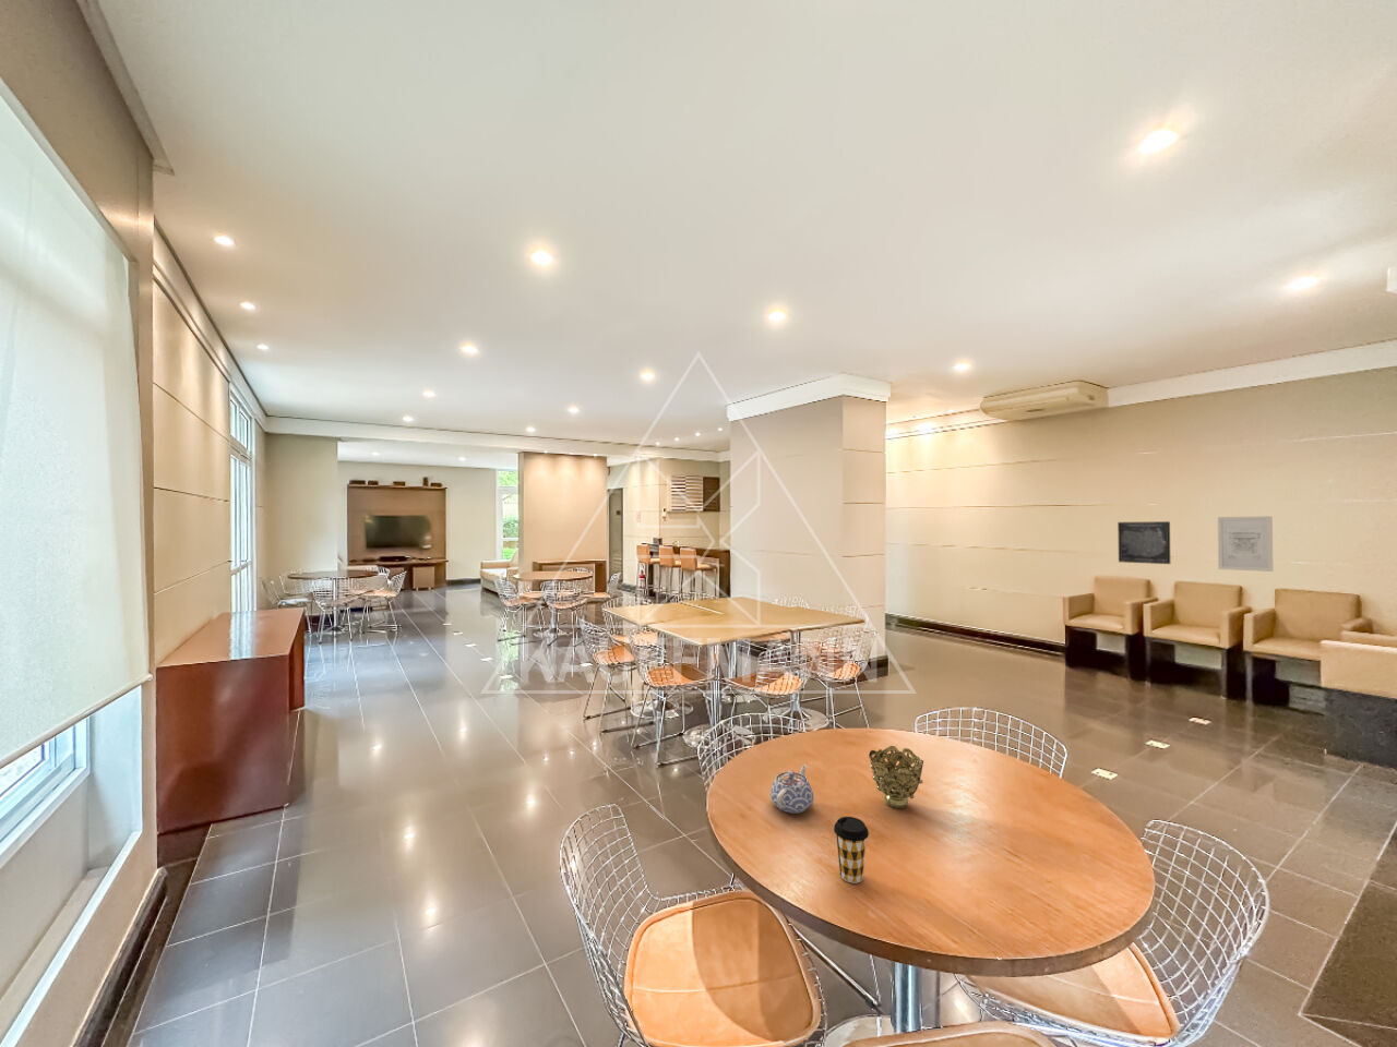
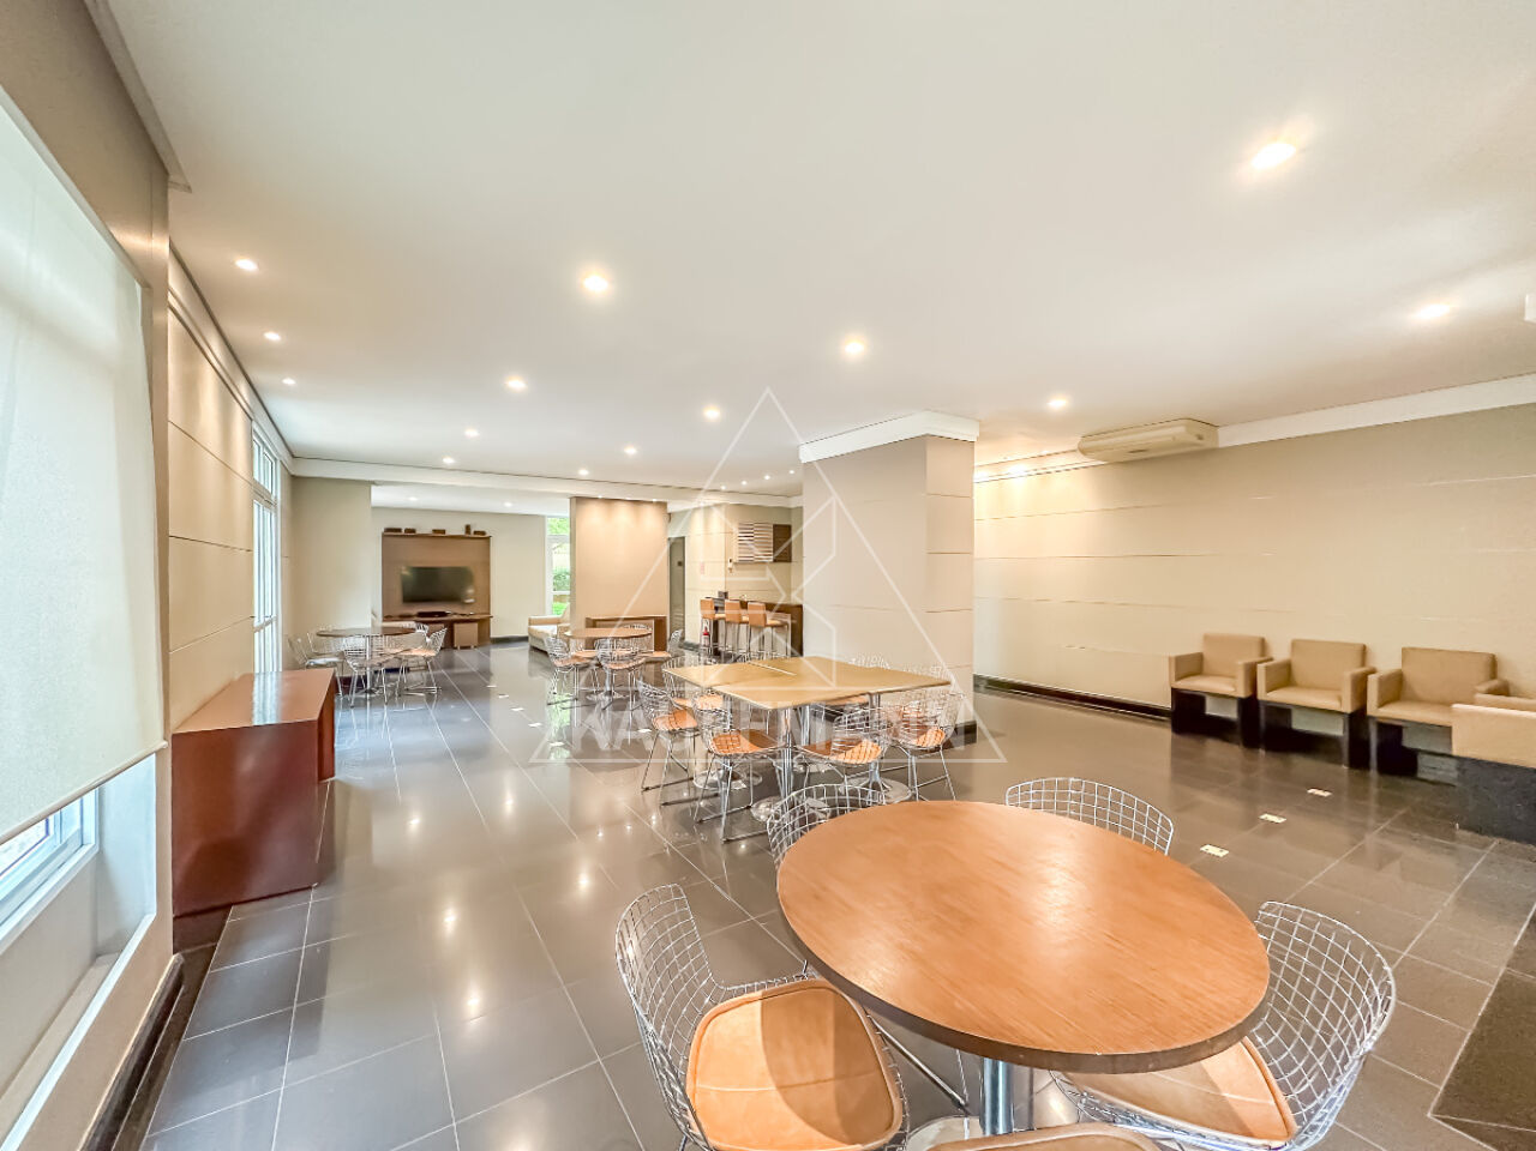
- wall art [1217,515,1274,573]
- wall art [1116,520,1172,565]
- decorative bowl [868,745,924,809]
- coffee cup [833,816,870,884]
- teapot [769,763,815,815]
